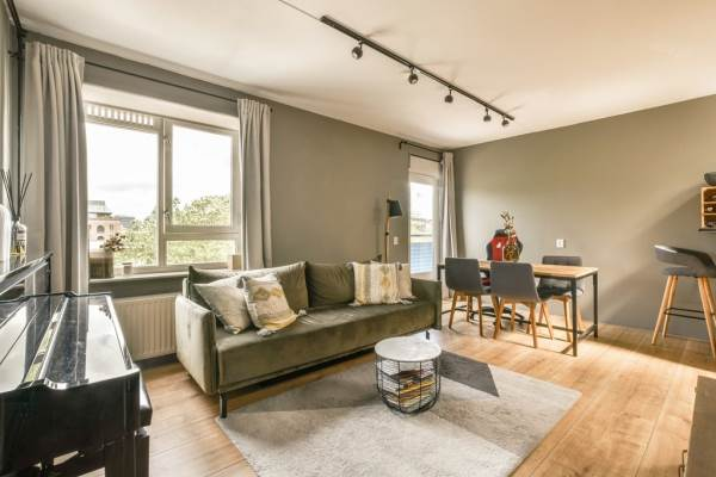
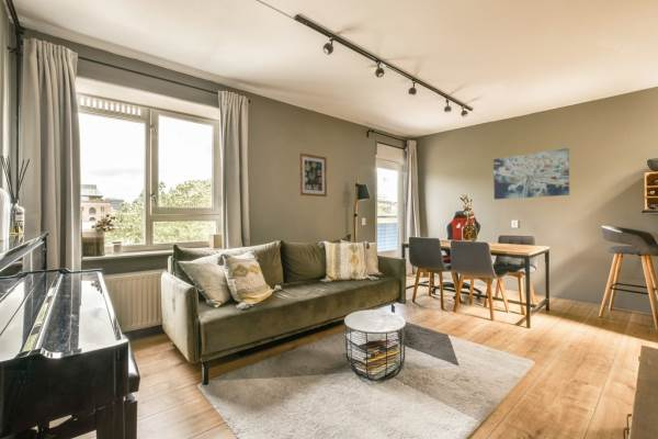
+ wall art [492,147,570,201]
+ wall art [298,153,328,198]
